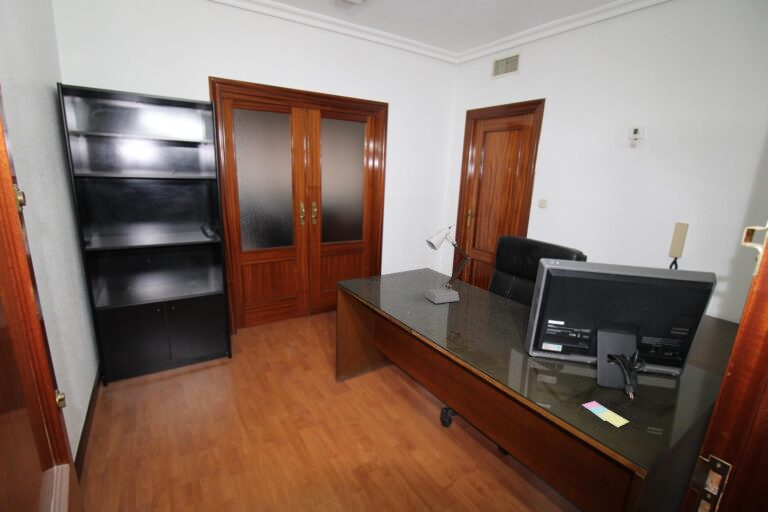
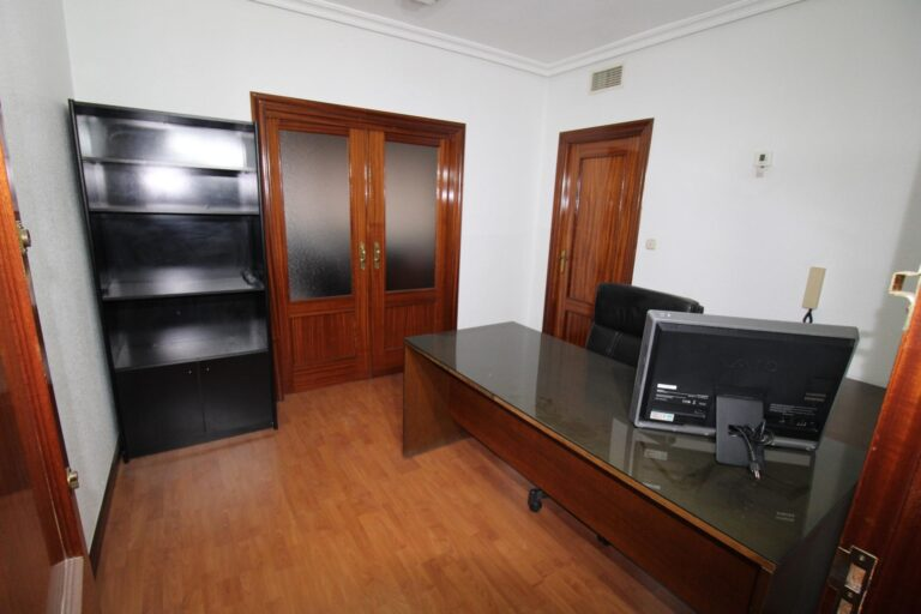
- sticky notes [582,400,630,428]
- desk lamp [424,224,471,305]
